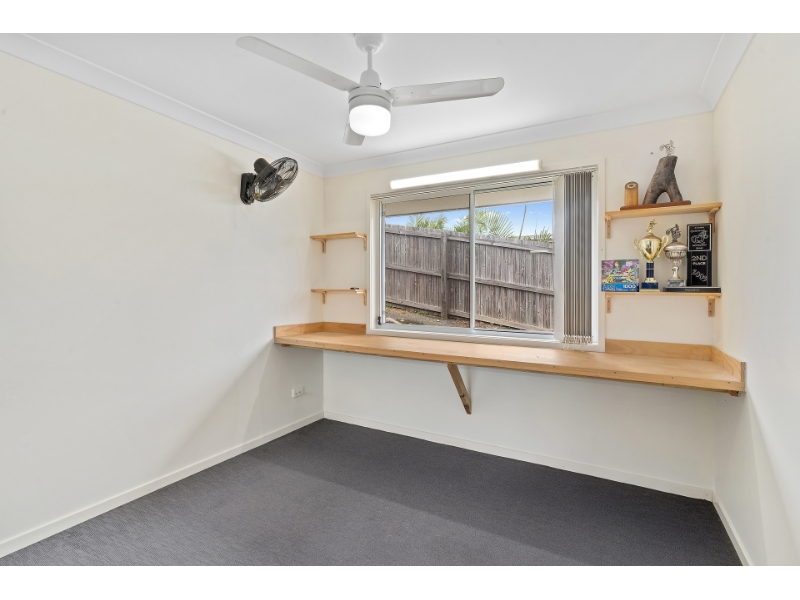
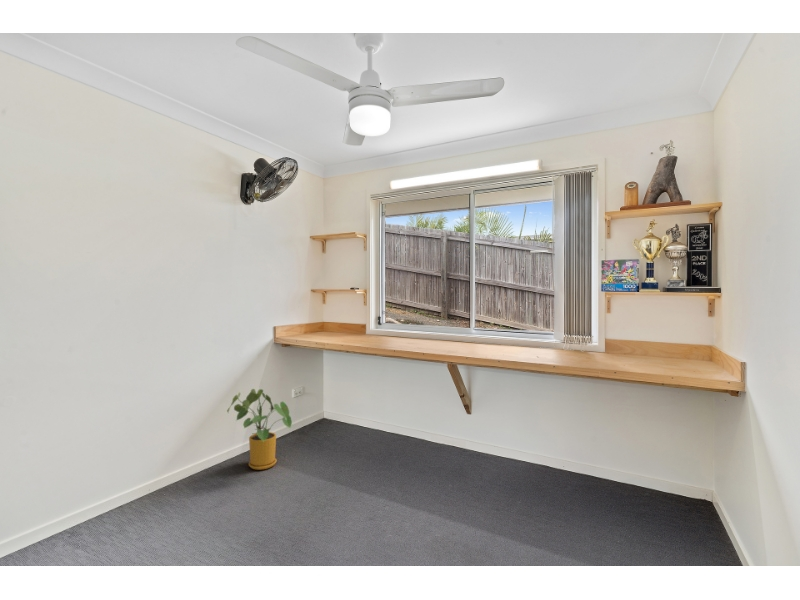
+ house plant [226,388,293,471]
